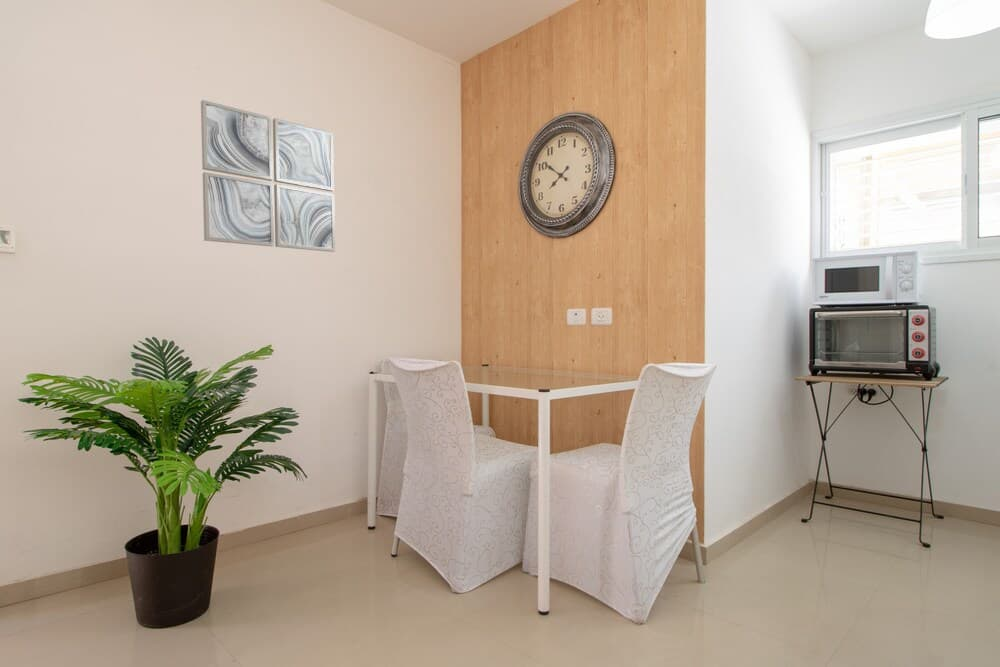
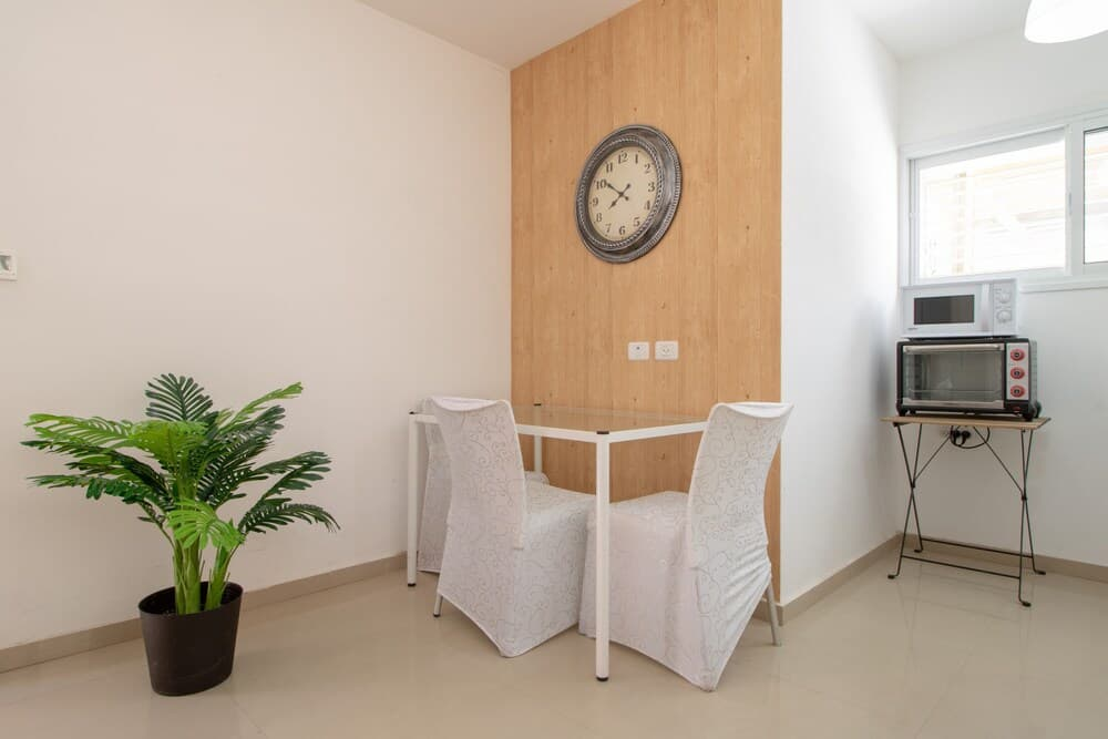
- wall art [200,99,336,253]
